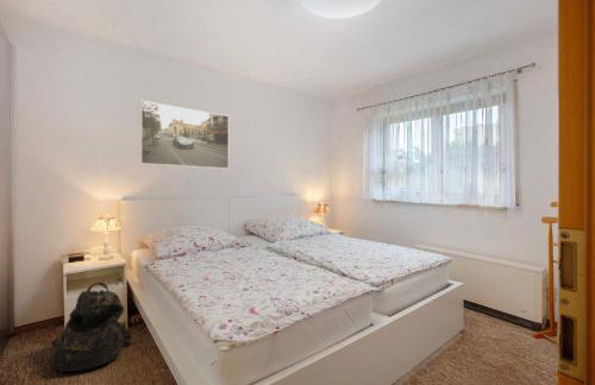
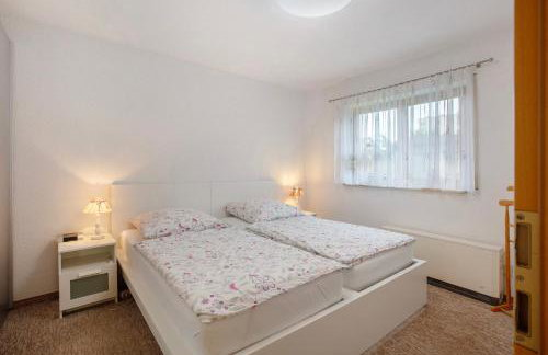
- backpack [50,280,134,373]
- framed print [139,100,230,170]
